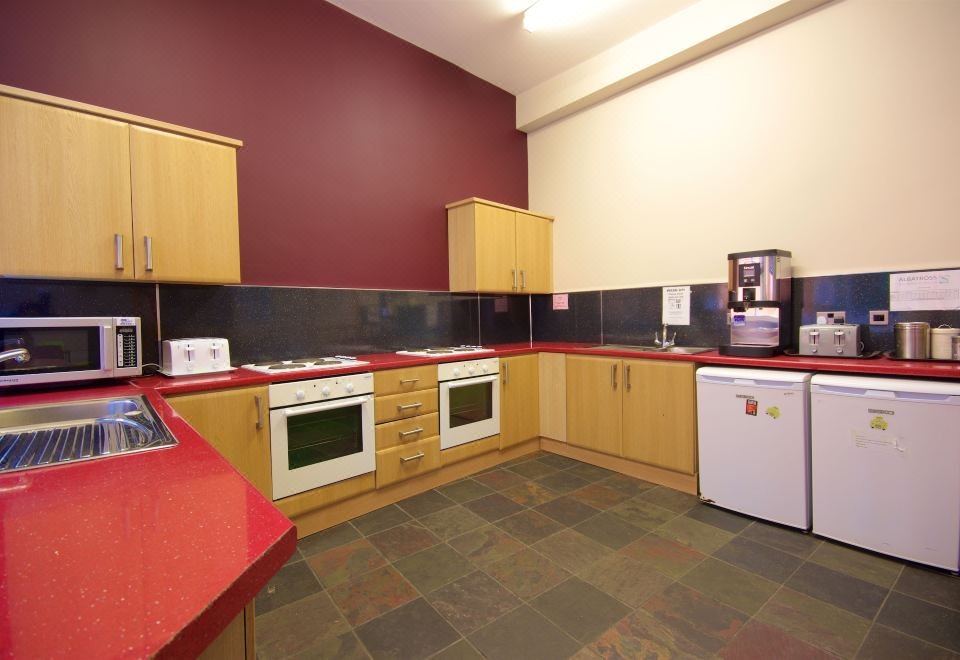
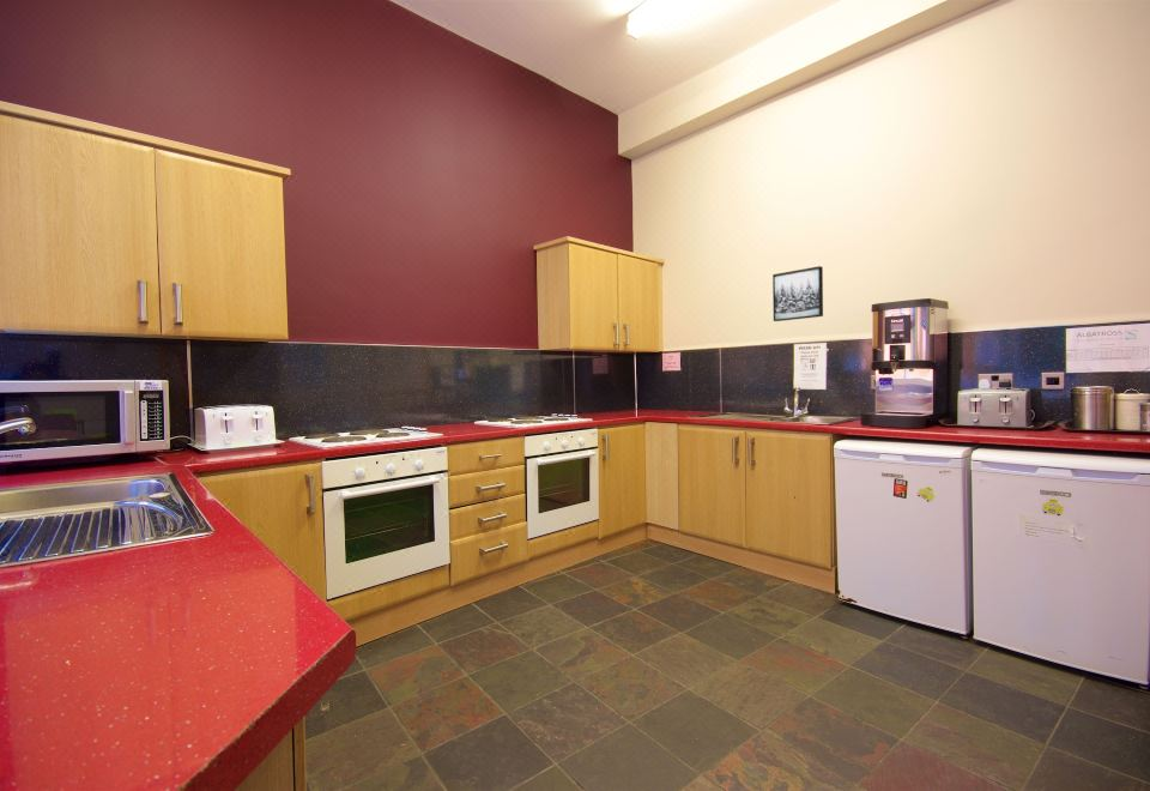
+ wall art [771,265,824,322]
